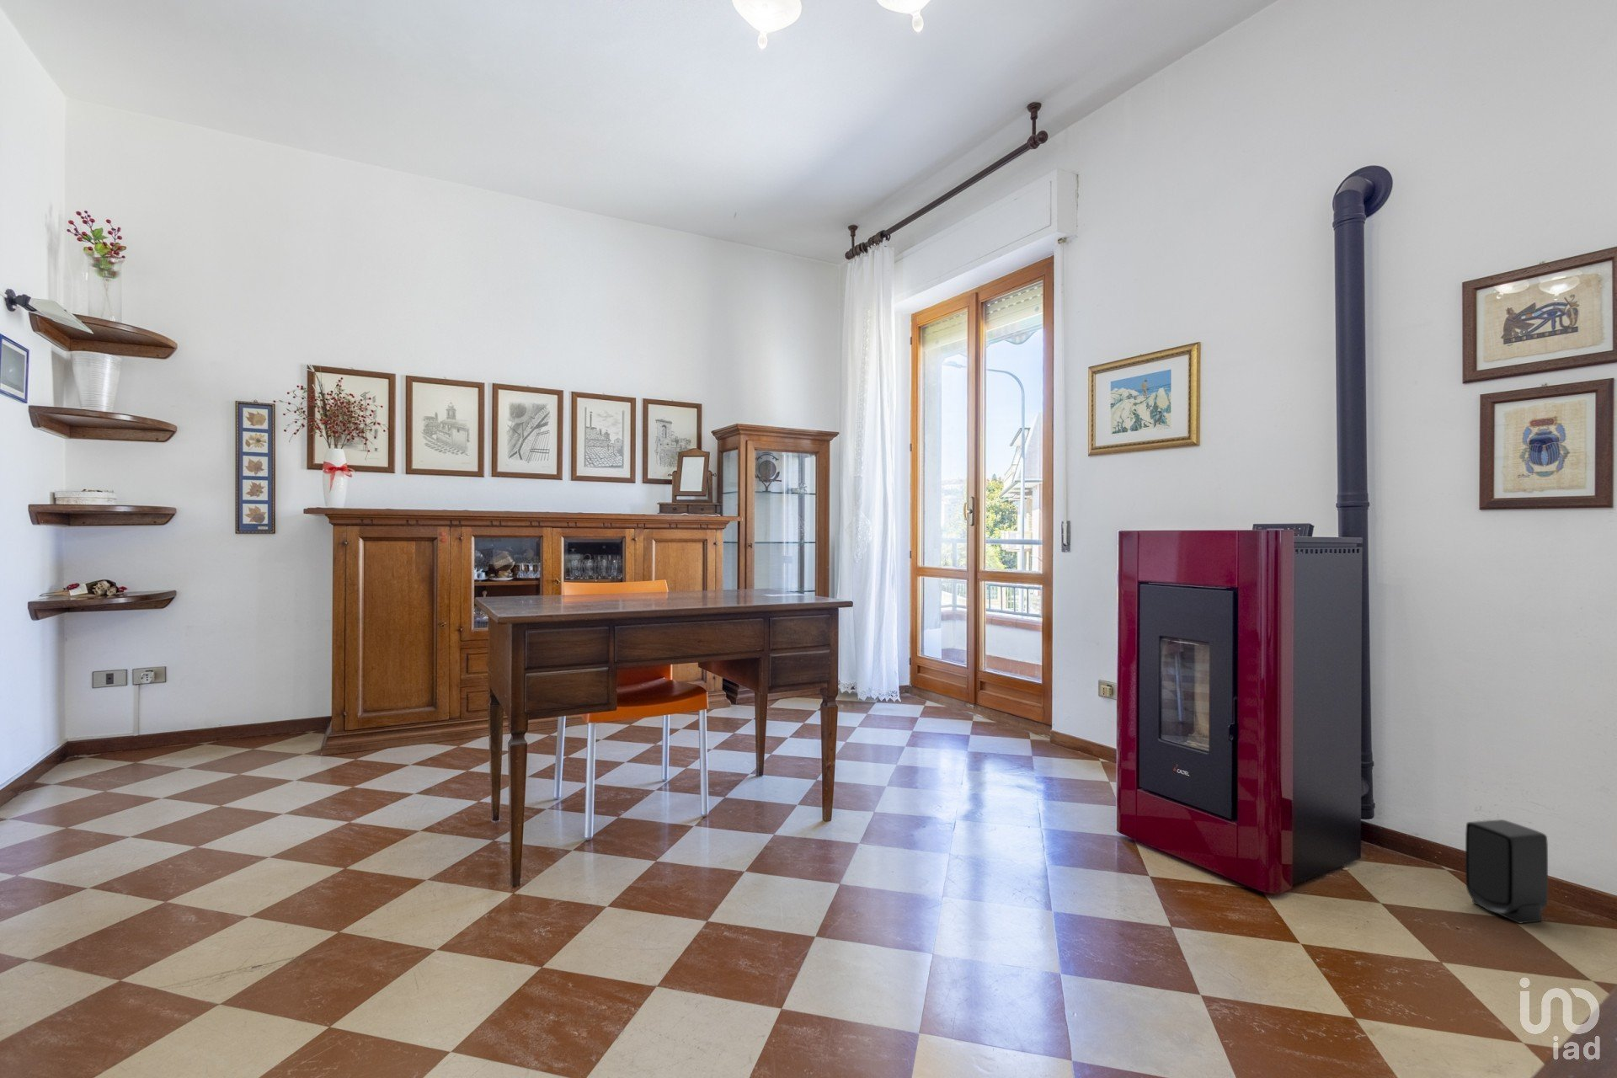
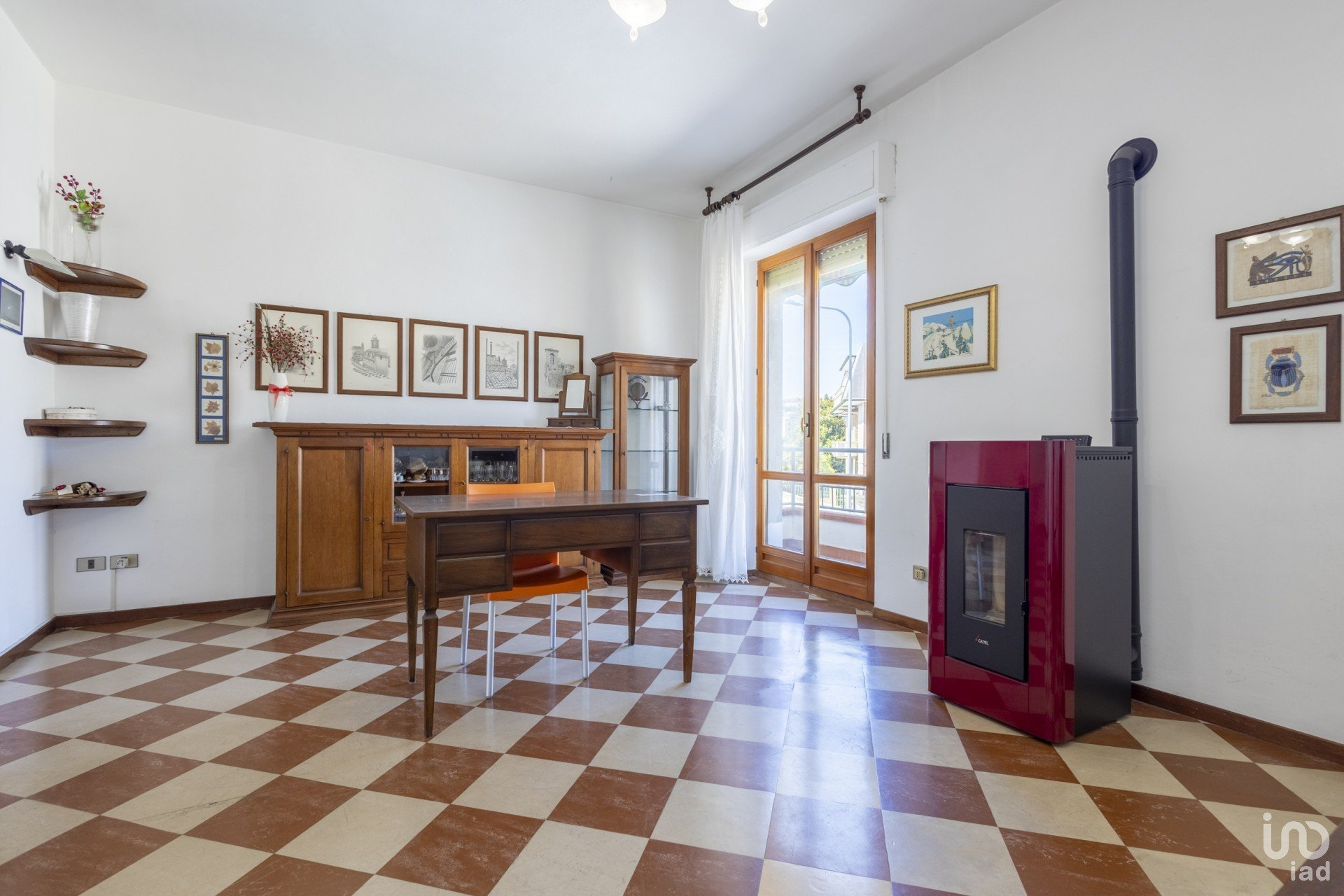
- speaker [1464,818,1548,925]
